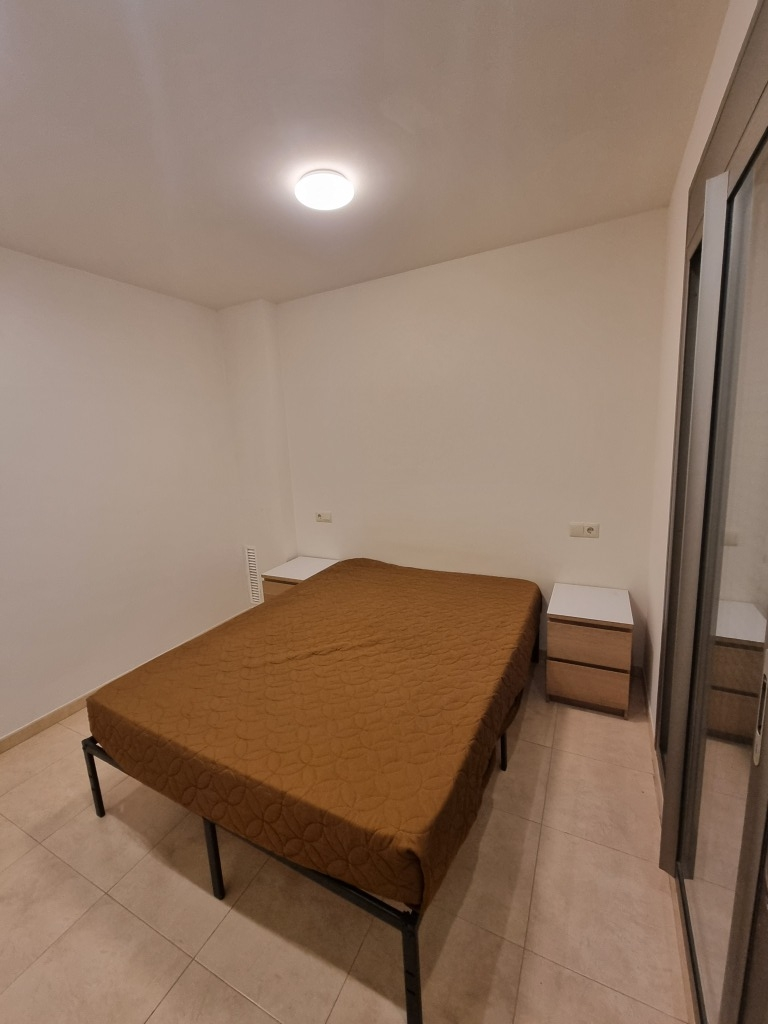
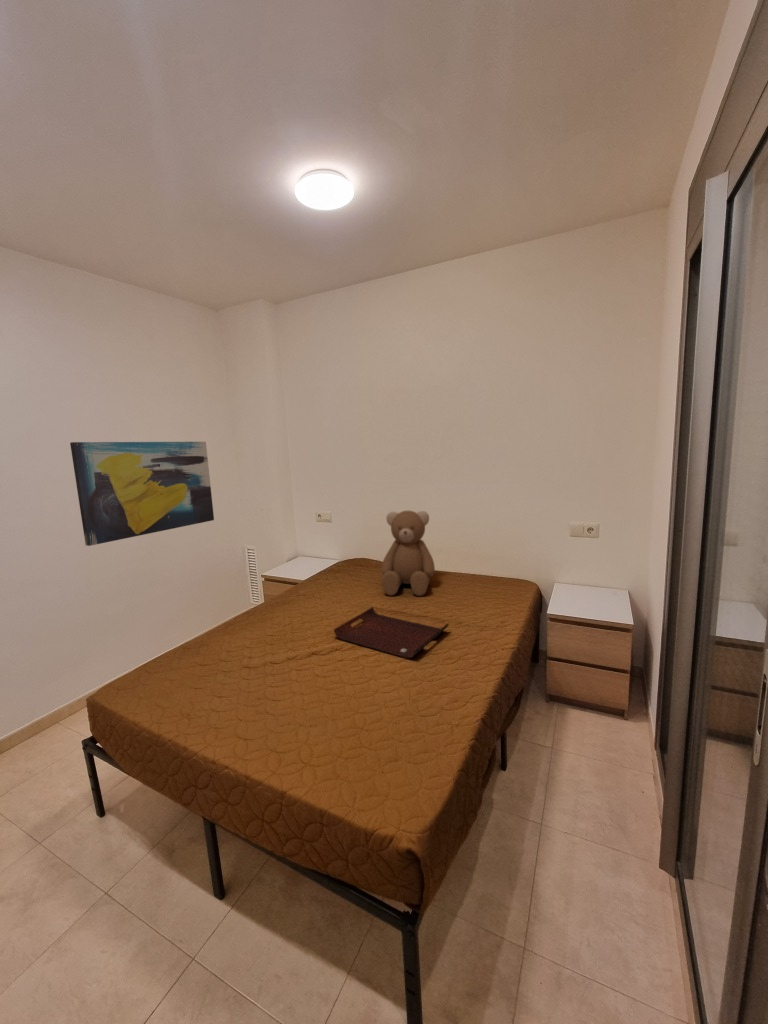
+ wall art [69,441,215,547]
+ teddy bear [380,510,436,597]
+ serving tray [333,606,449,659]
